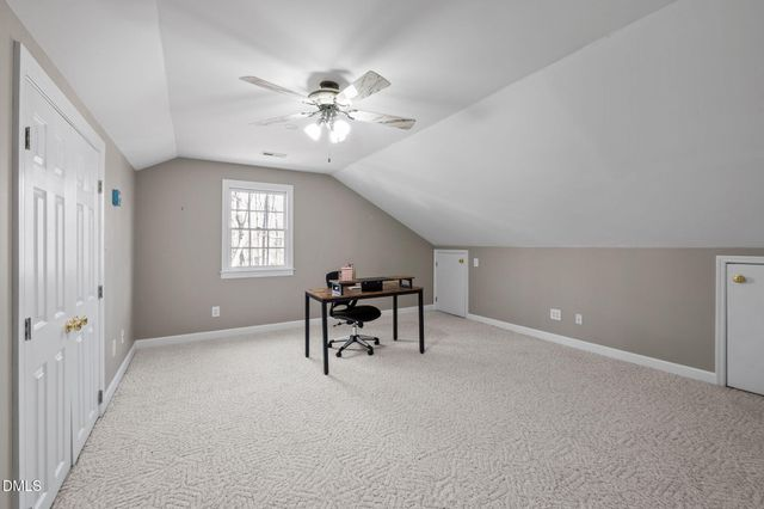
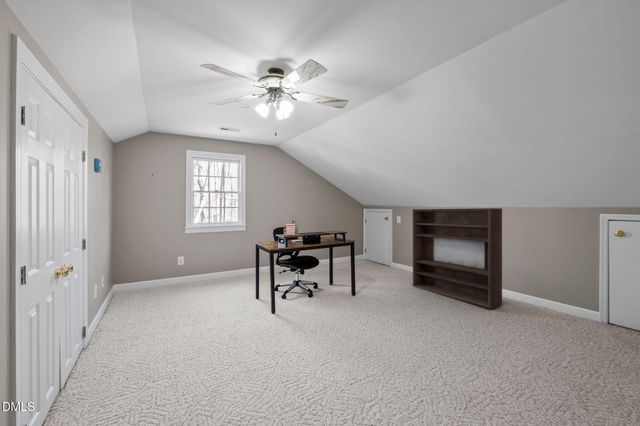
+ bookshelf [412,207,503,310]
